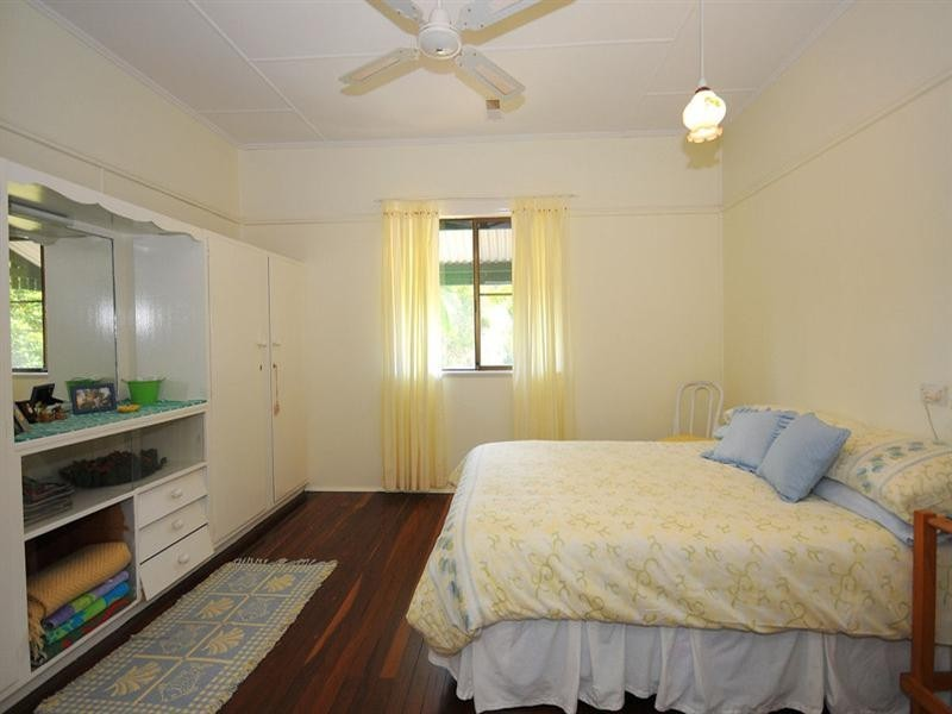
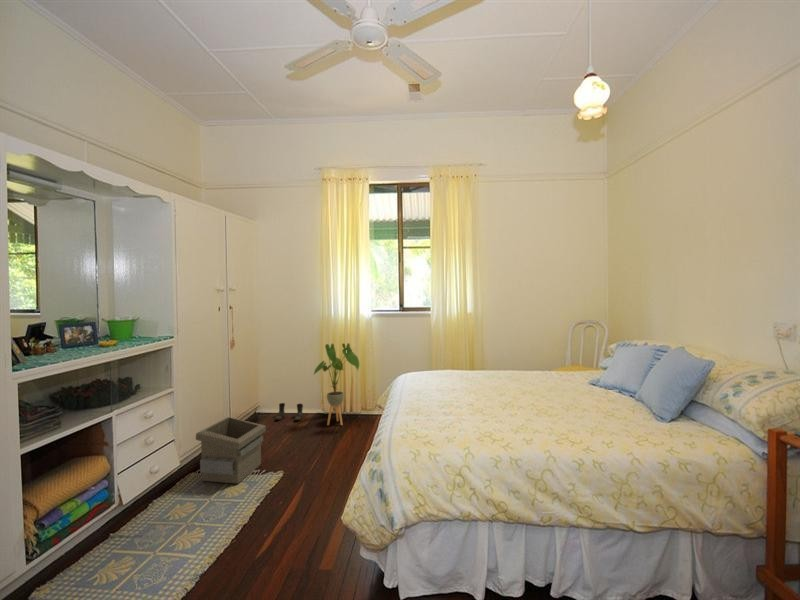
+ house plant [312,342,360,426]
+ storage basket [195,416,267,485]
+ boots [274,402,304,422]
